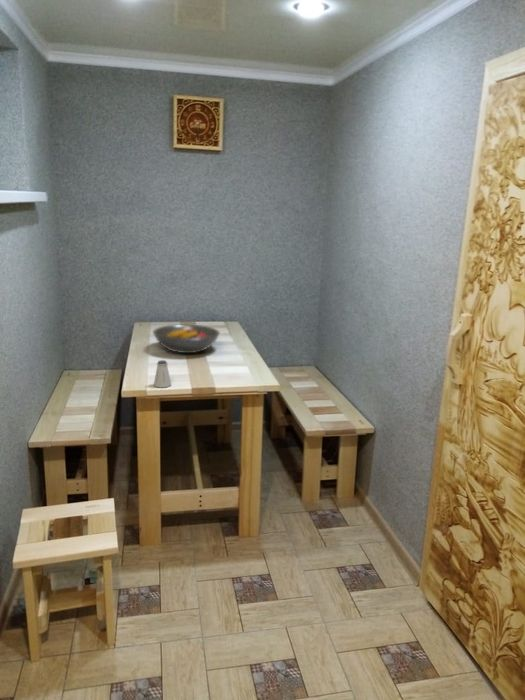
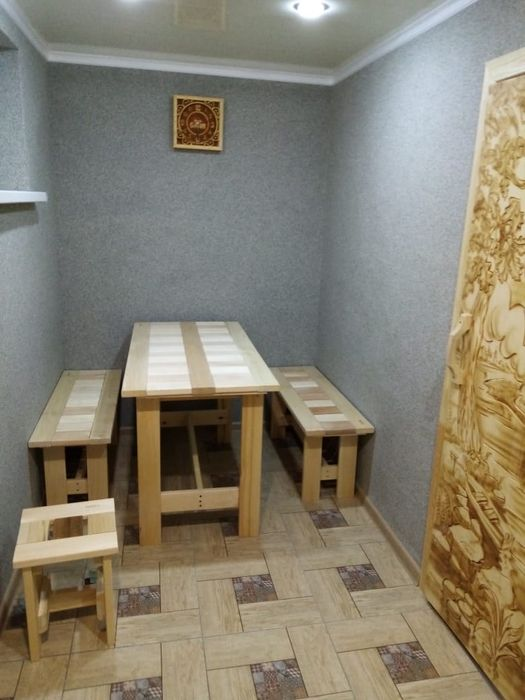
- fruit bowl [152,324,221,354]
- saltshaker [153,359,172,388]
